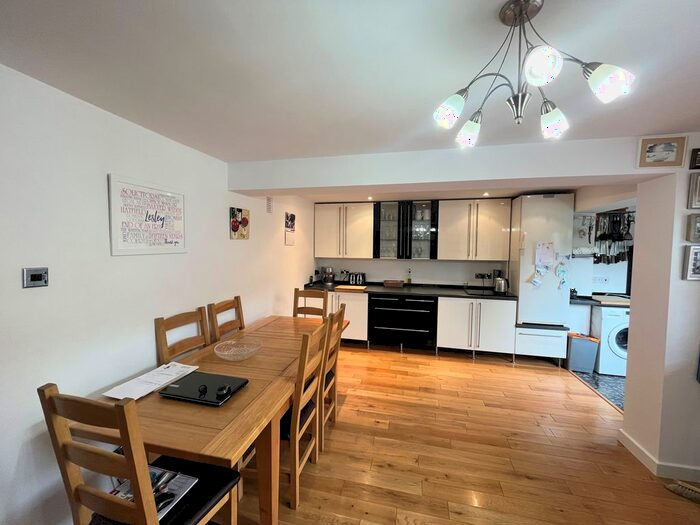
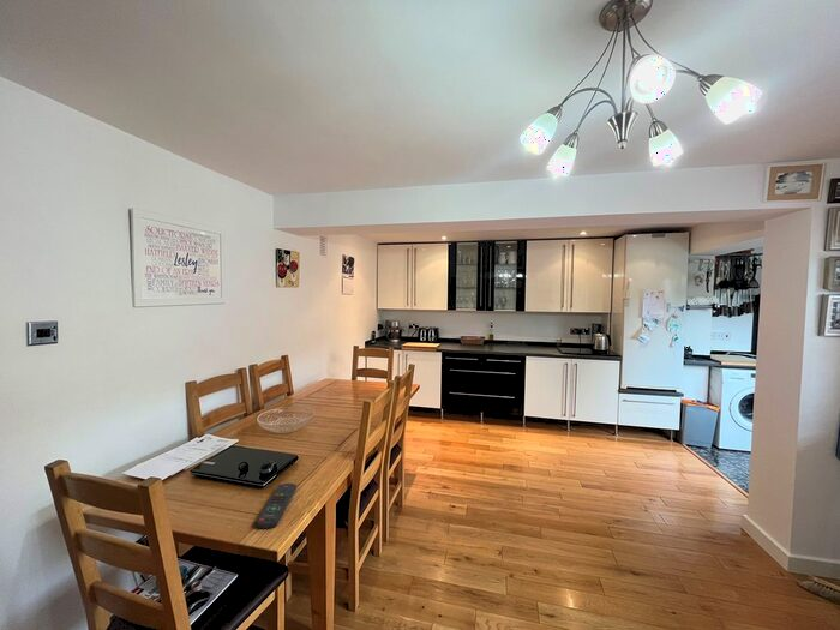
+ remote control [254,482,298,529]
